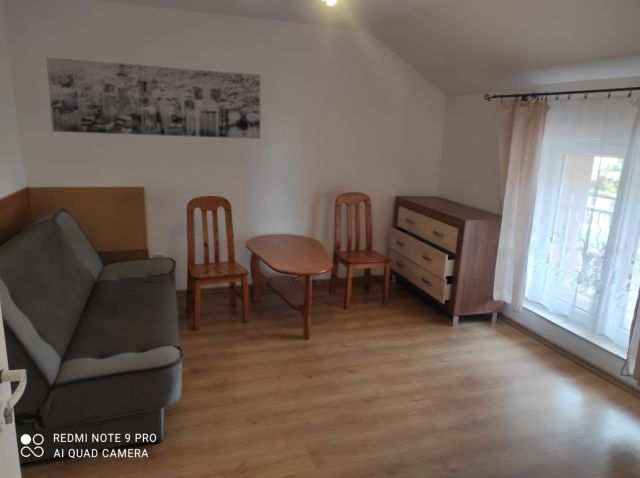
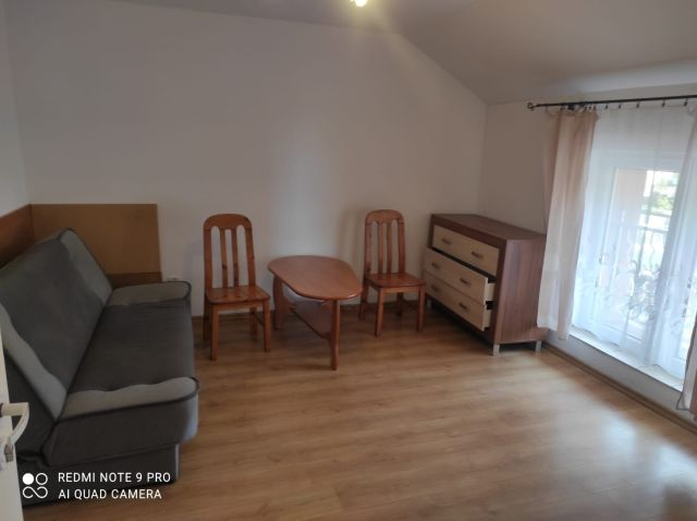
- wall art [45,56,261,140]
